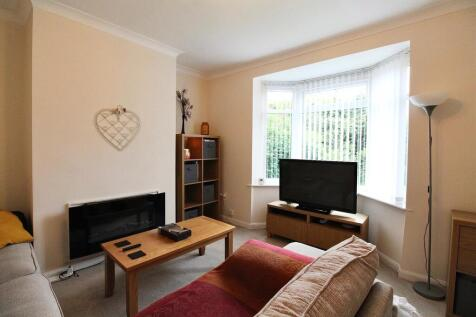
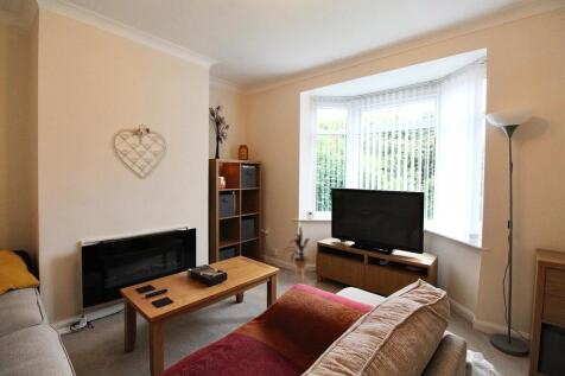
+ house plant [281,225,311,285]
